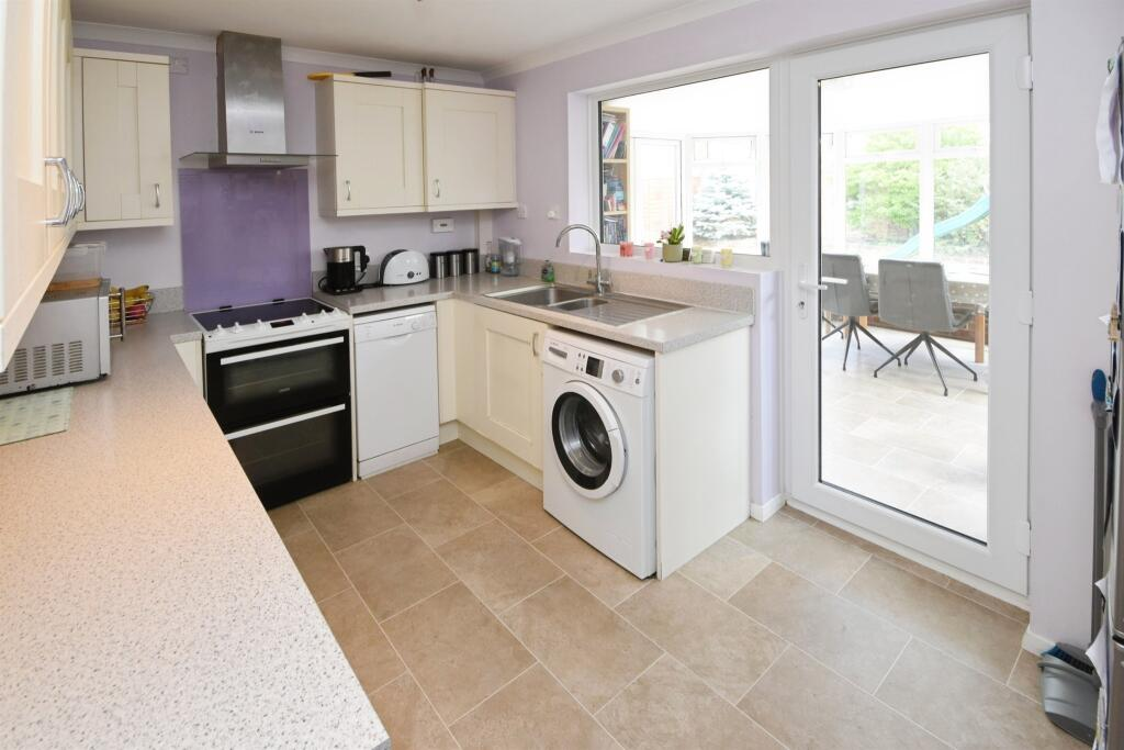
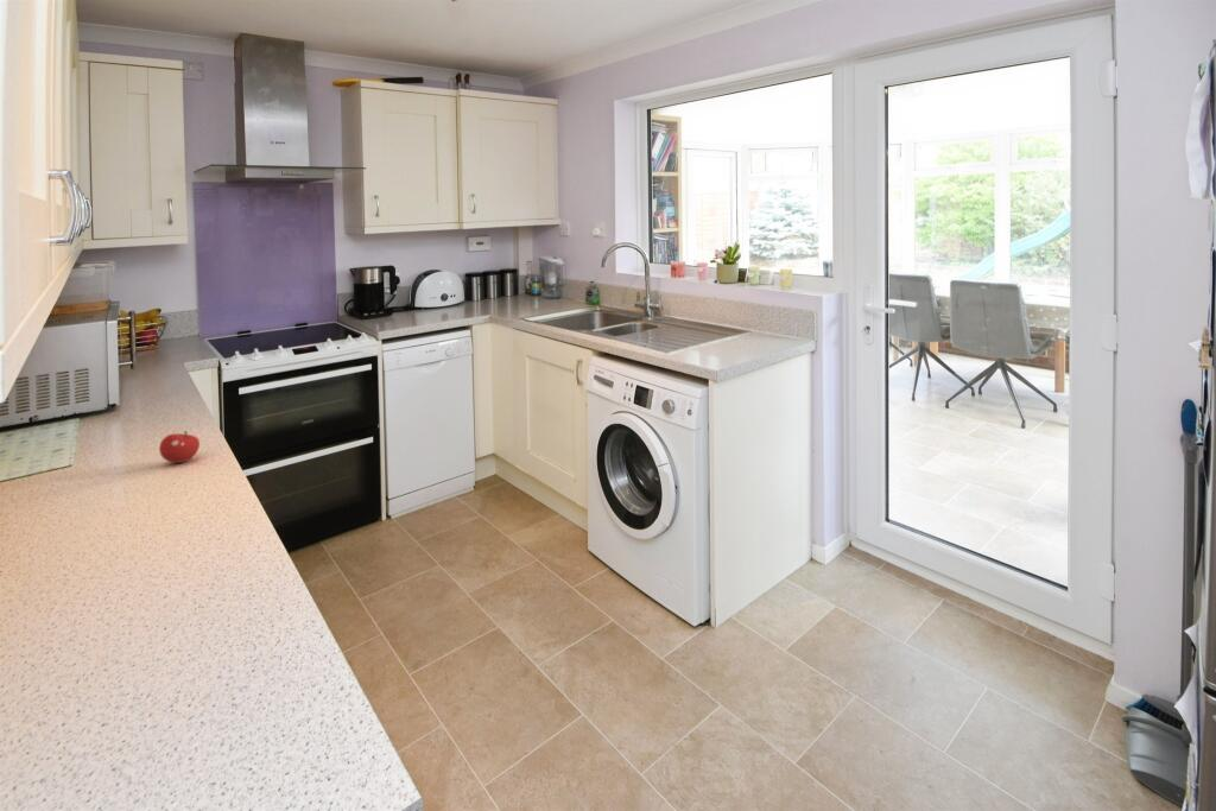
+ fruit [158,430,201,464]
